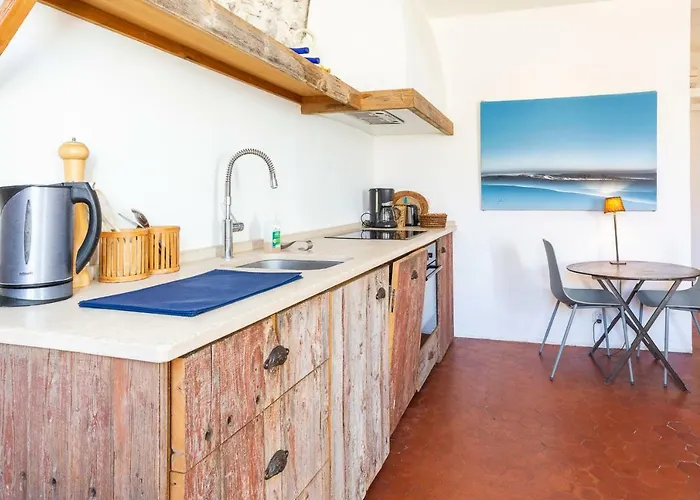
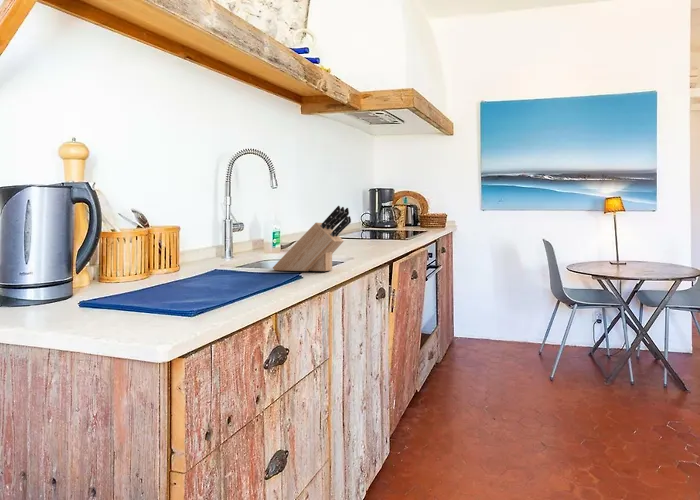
+ knife block [272,205,352,272]
